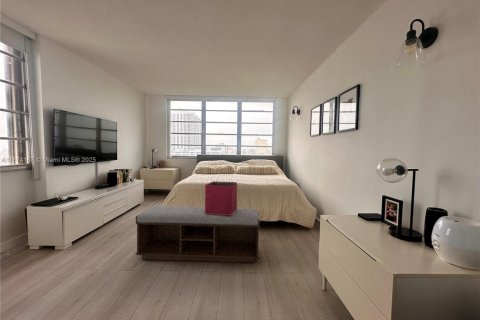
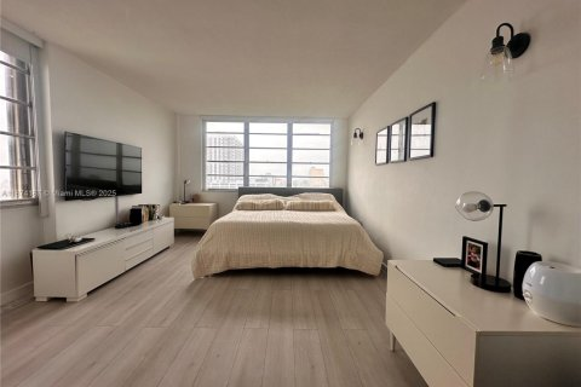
- storage bin [204,180,238,215]
- bench [135,205,261,263]
